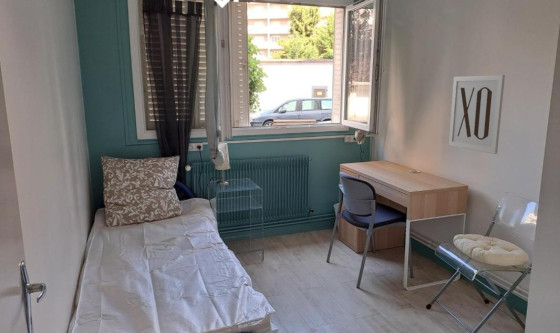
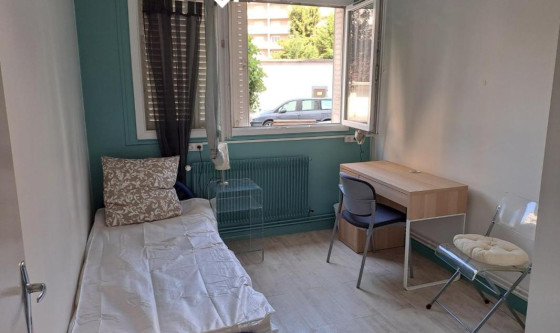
- wall art [448,74,506,155]
